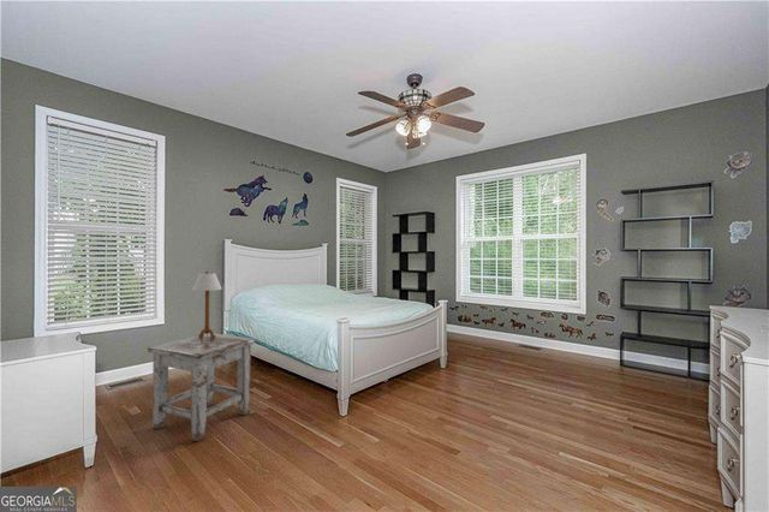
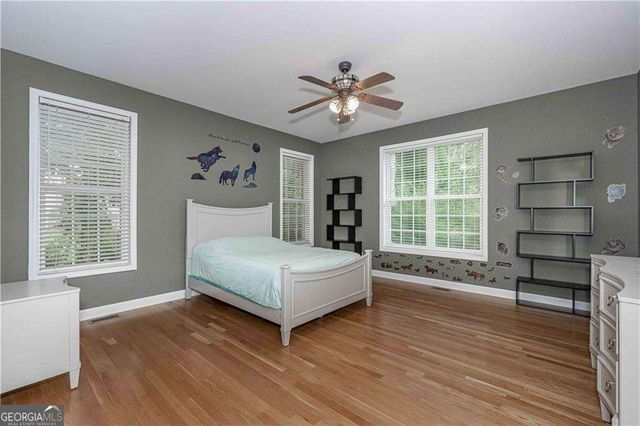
- table lamp [191,270,222,339]
- stool [147,333,256,442]
